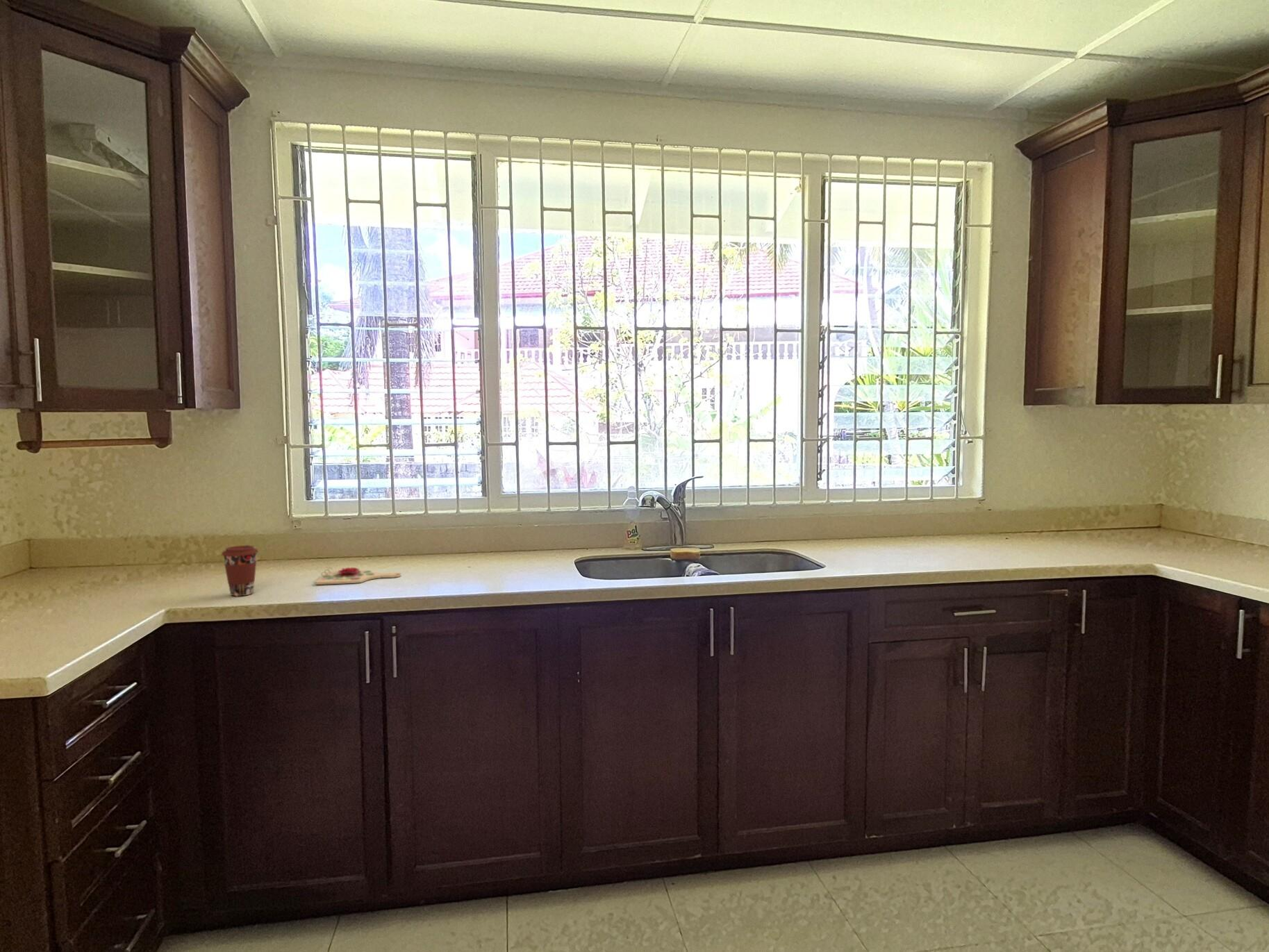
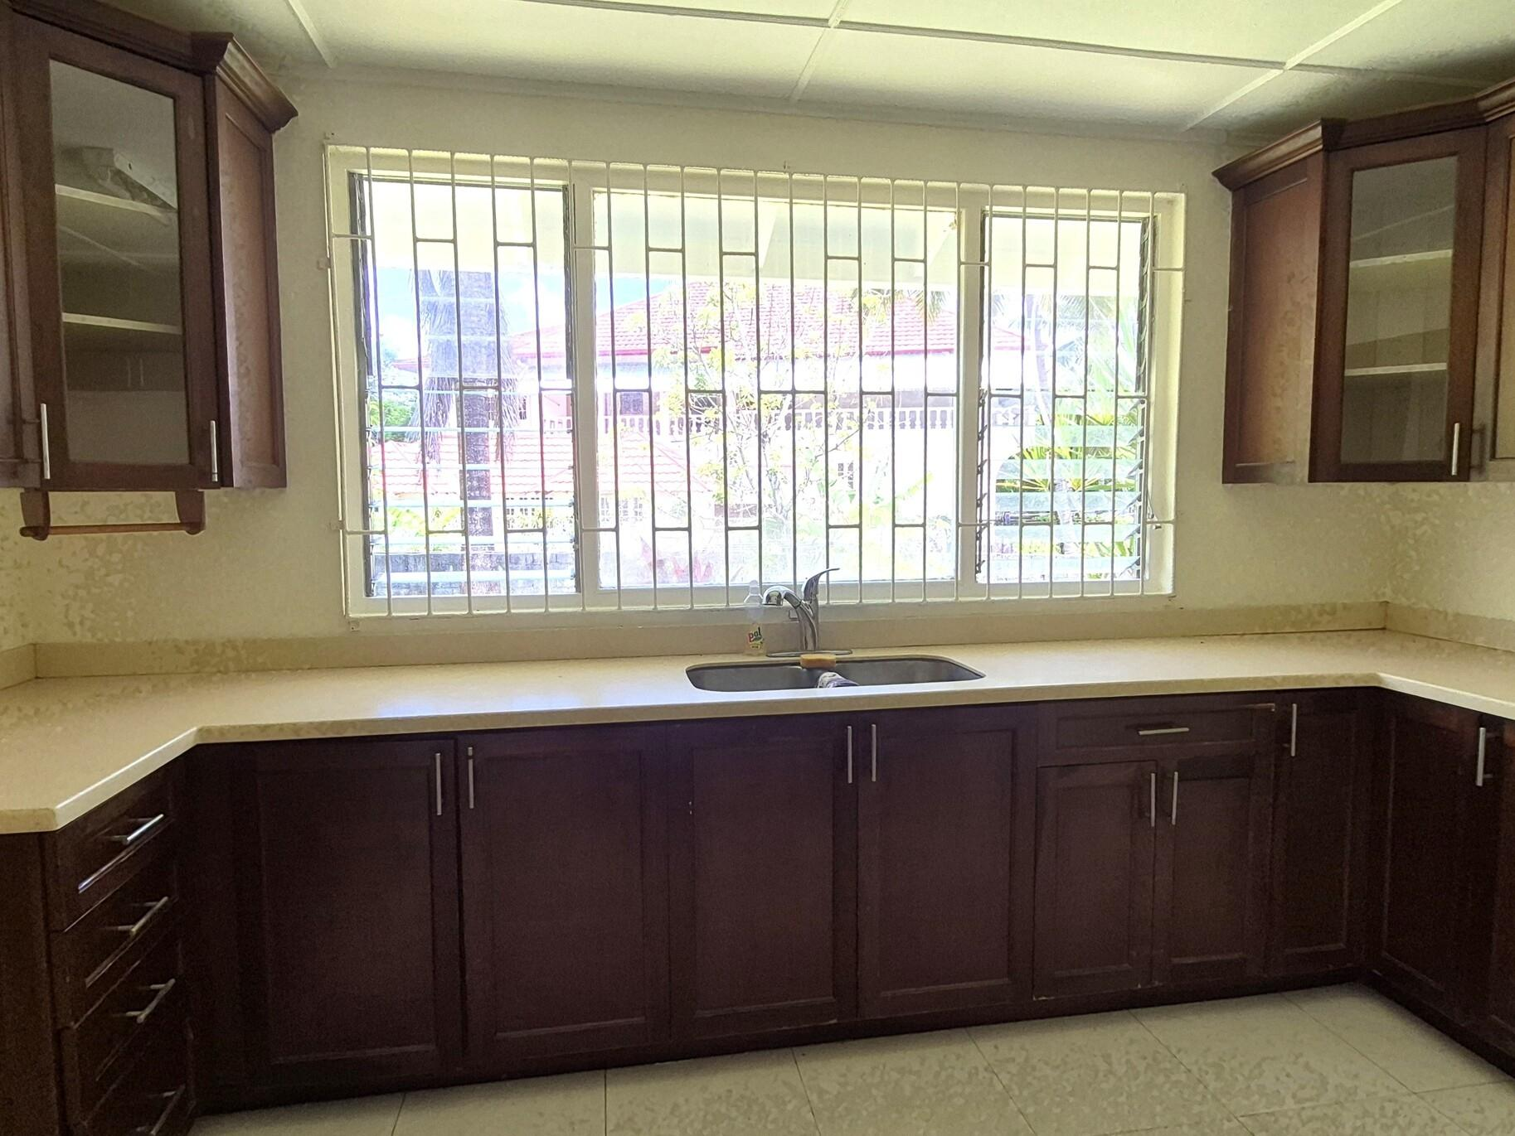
- coffee cup [221,544,259,596]
- cutting board [315,567,401,585]
